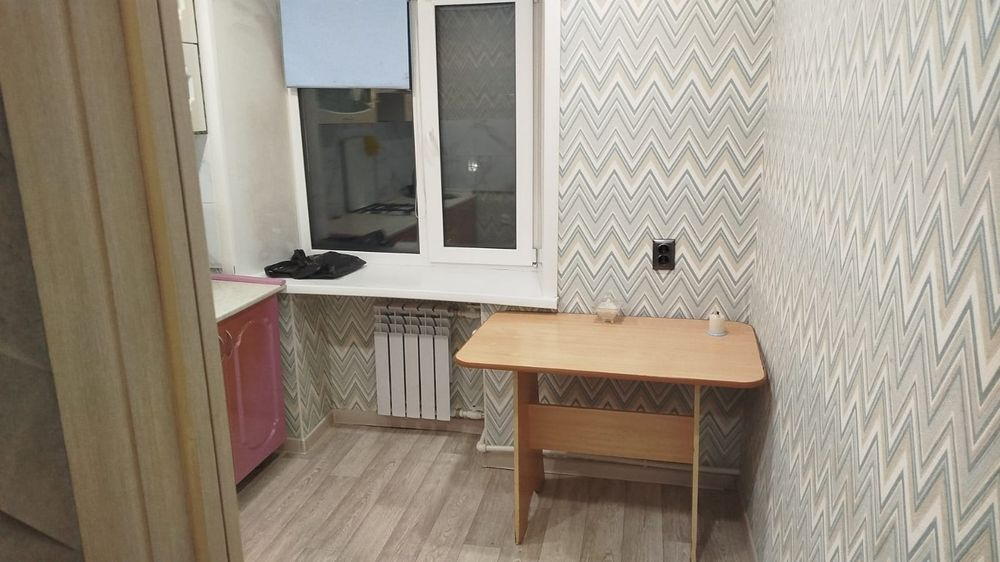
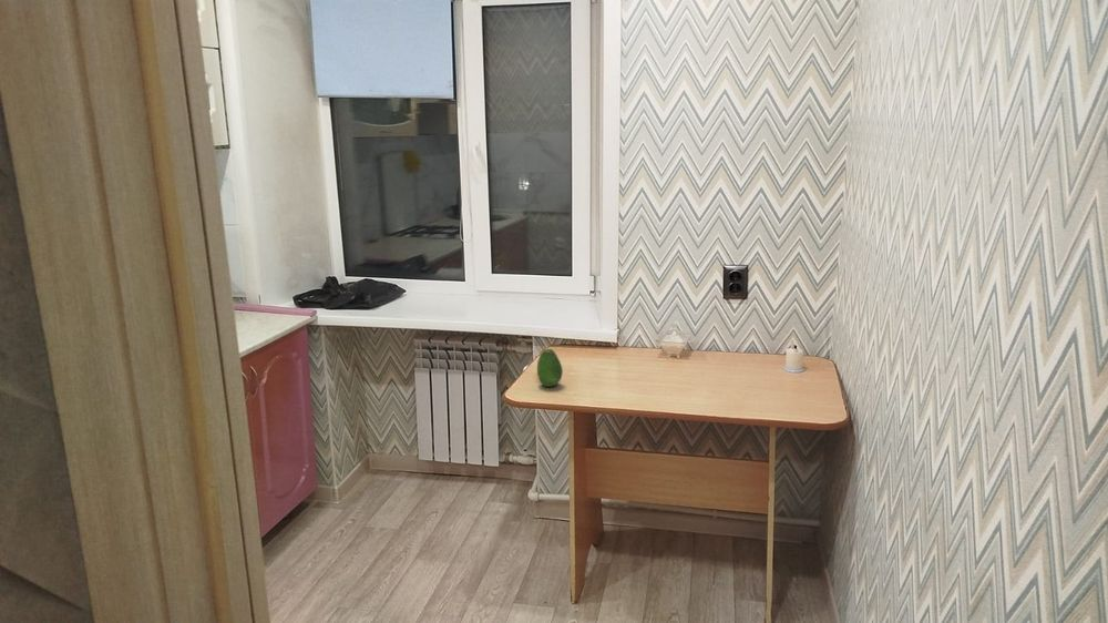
+ fruit [536,348,564,388]
